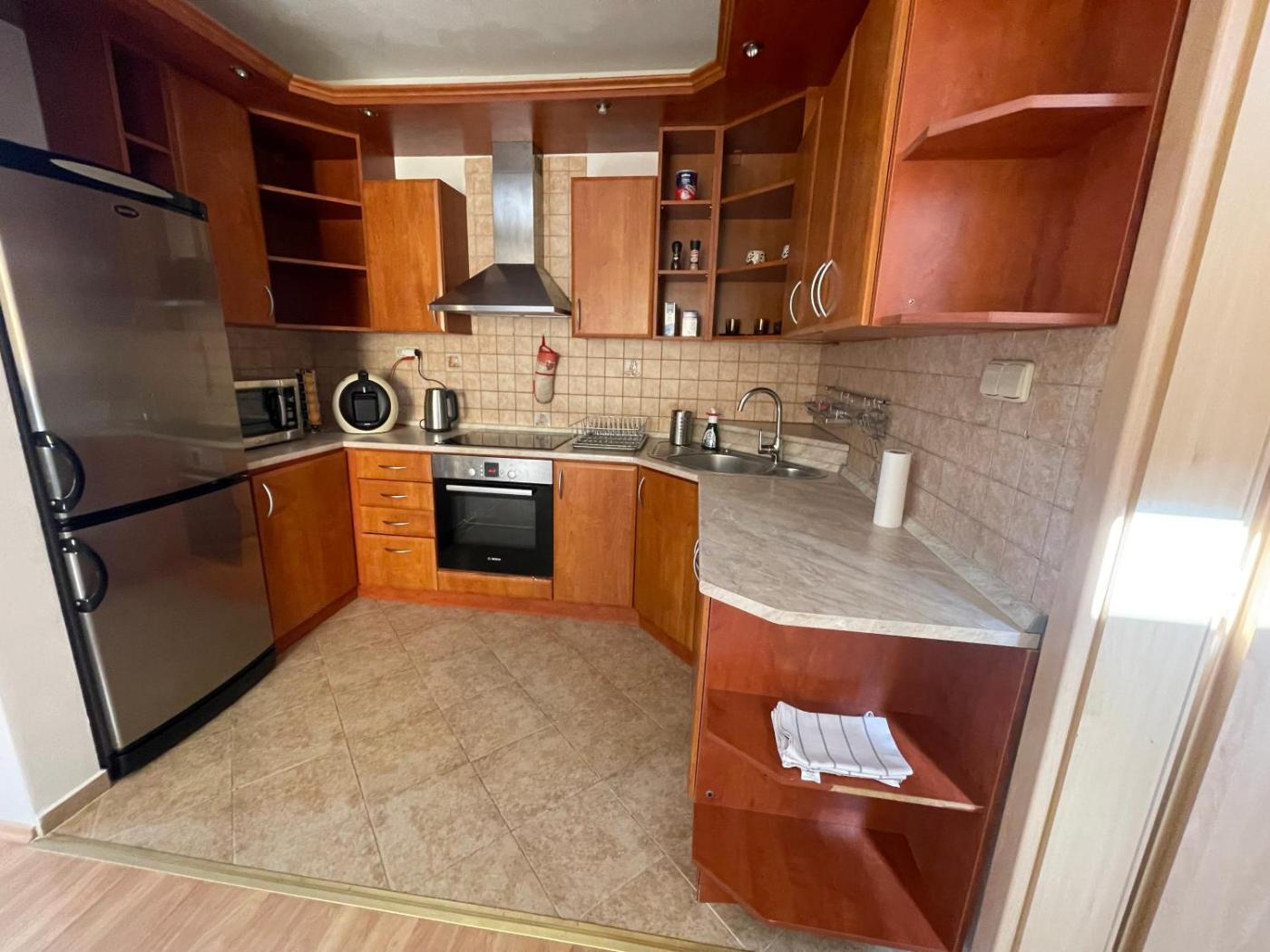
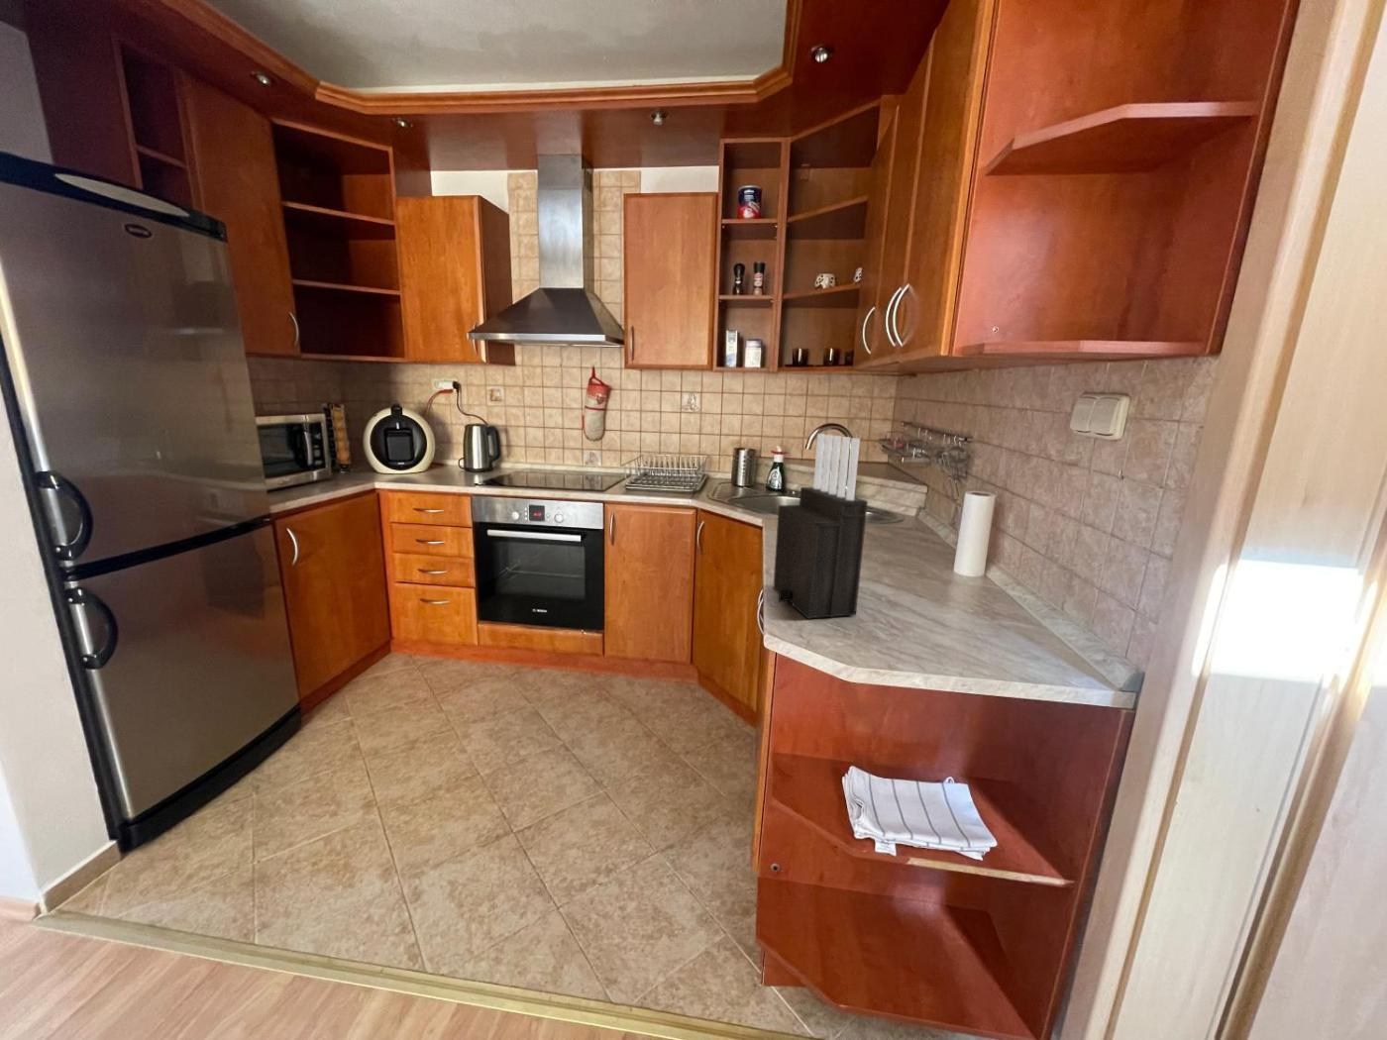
+ knife block [772,433,869,621]
